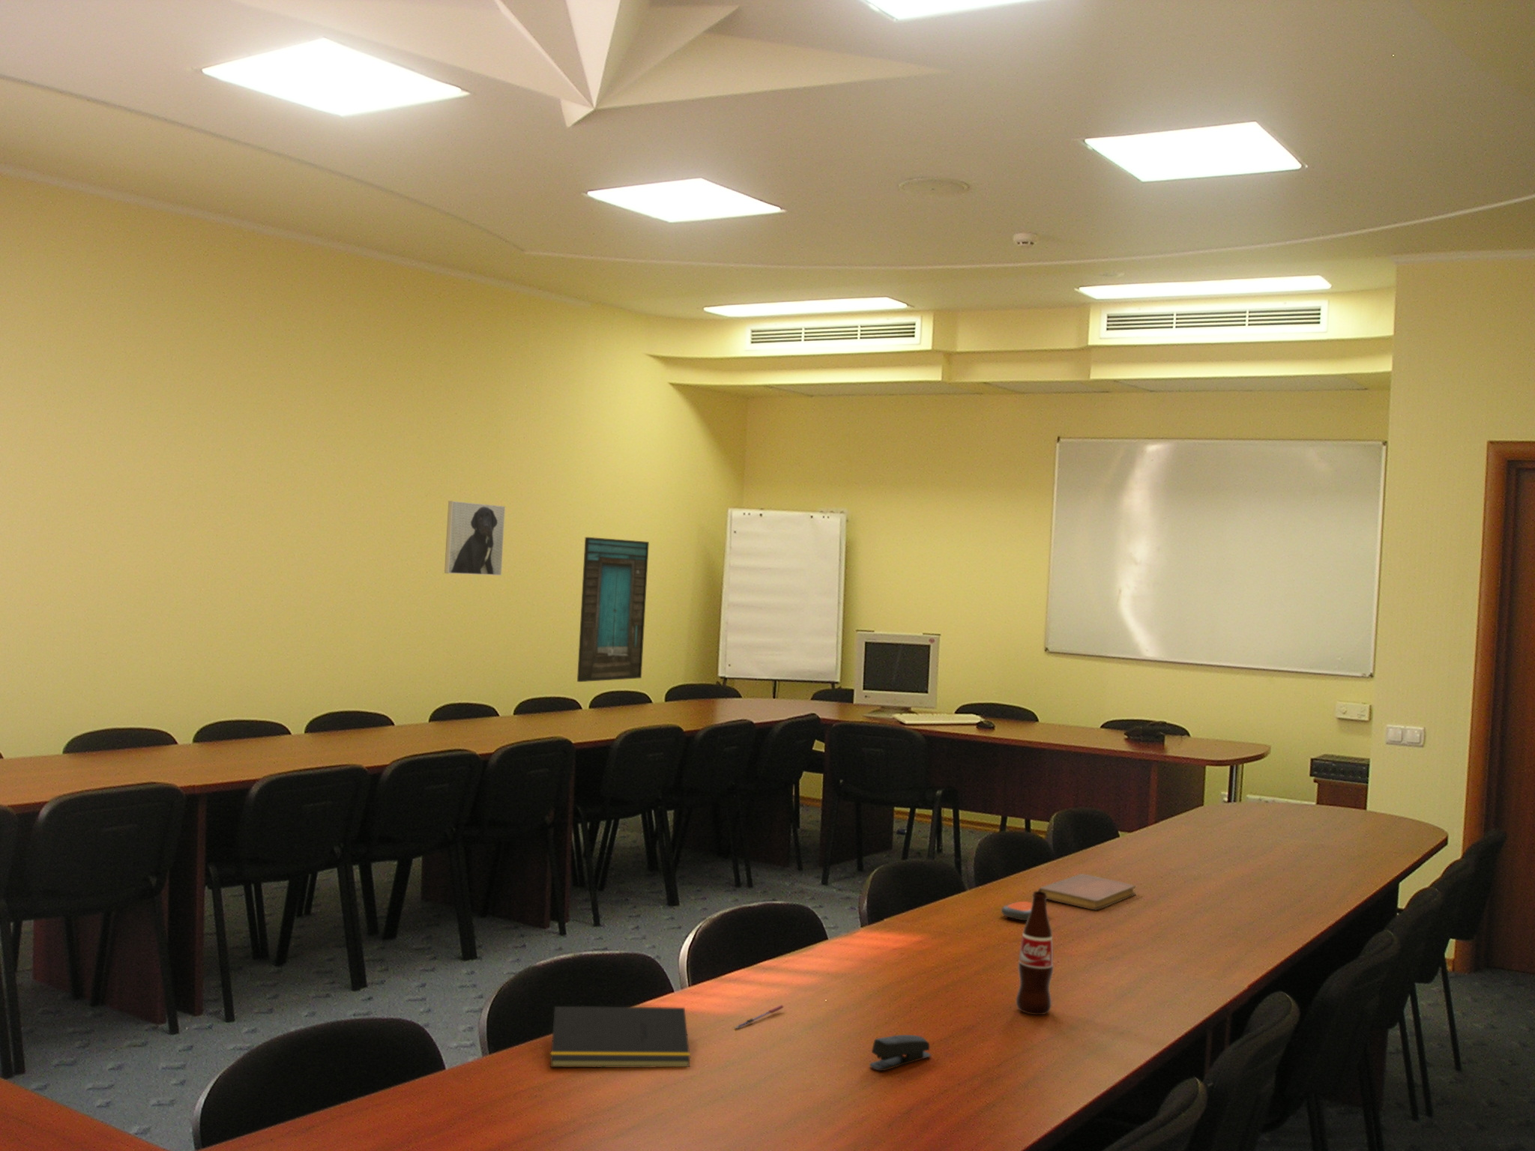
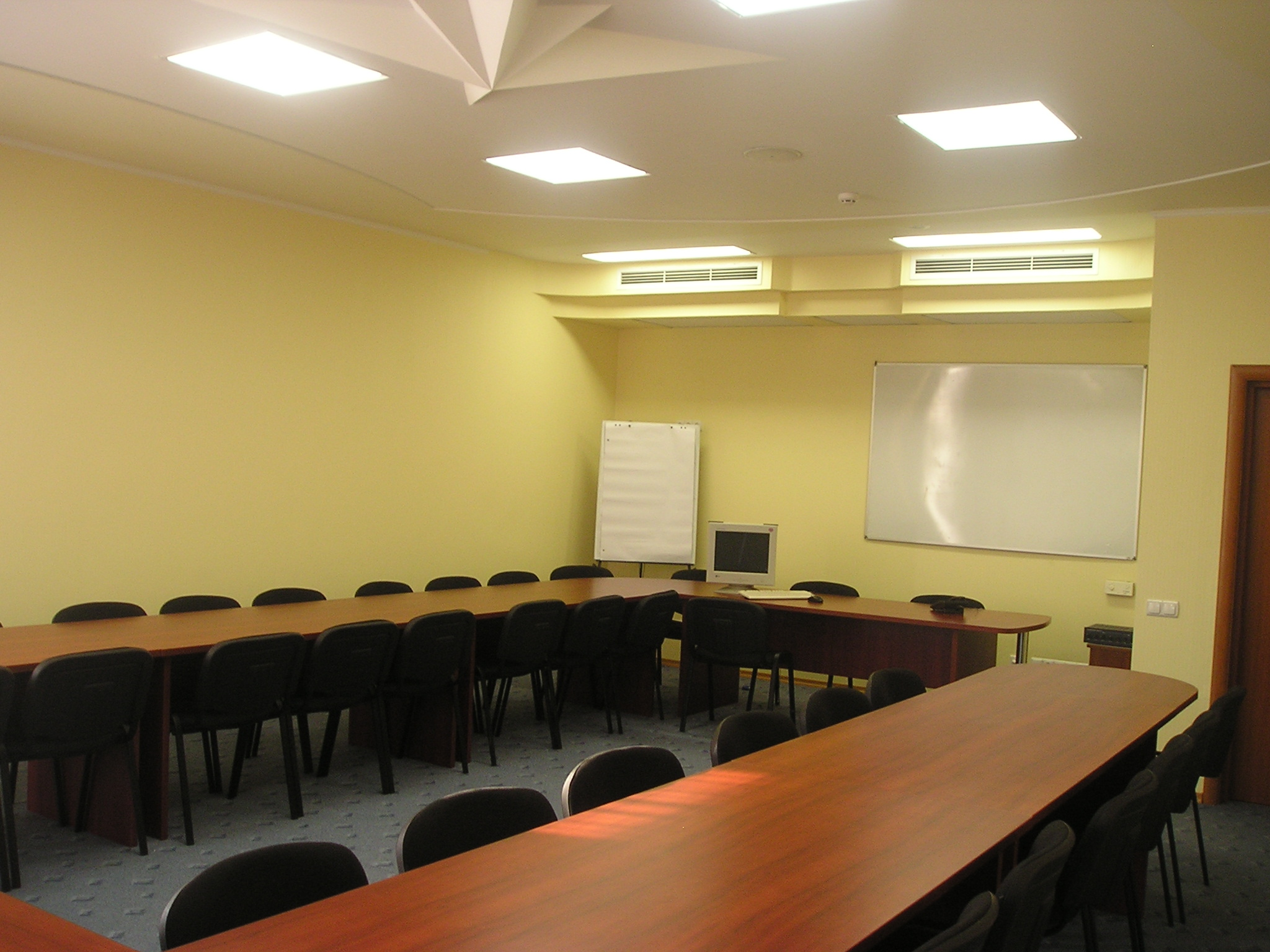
- notepad [549,1006,691,1069]
- pen [734,1005,784,1030]
- notebook [1037,873,1136,912]
- stapler [869,1034,932,1071]
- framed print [577,537,650,683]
- remote control [1001,901,1032,921]
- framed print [444,501,506,577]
- bottle [1015,890,1054,1016]
